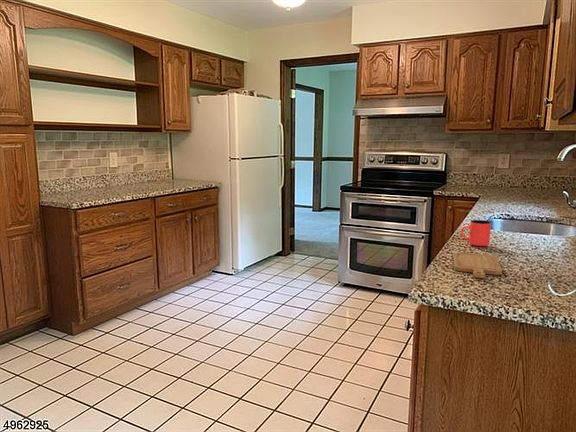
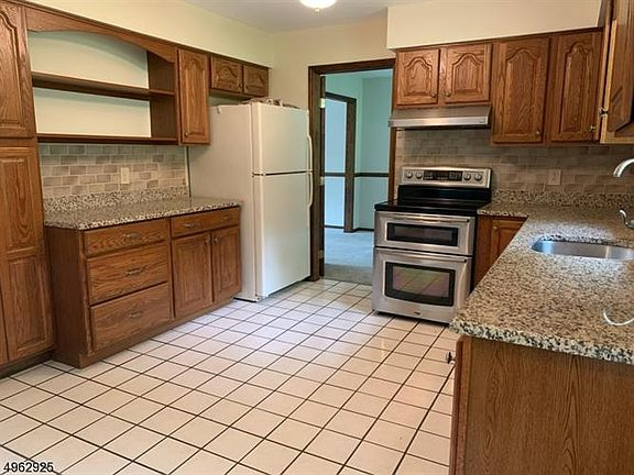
- cup [460,219,492,247]
- chopping board [453,252,503,279]
